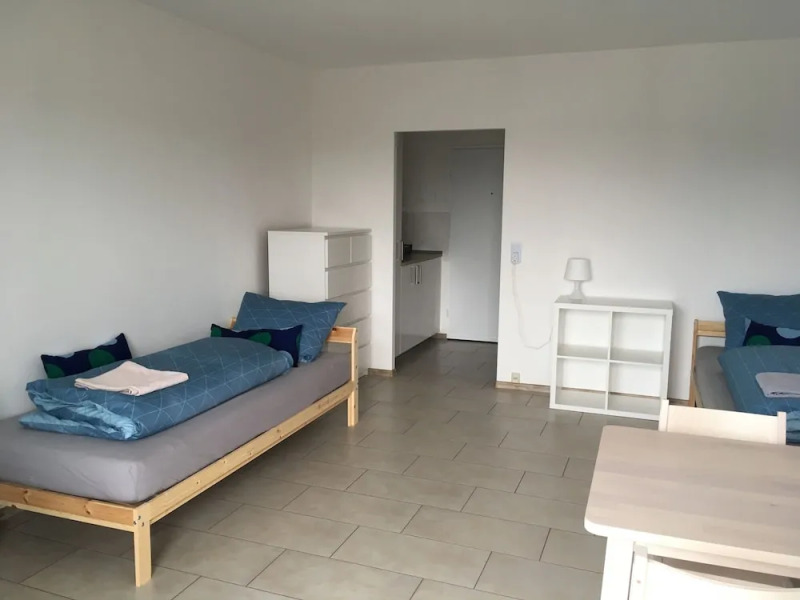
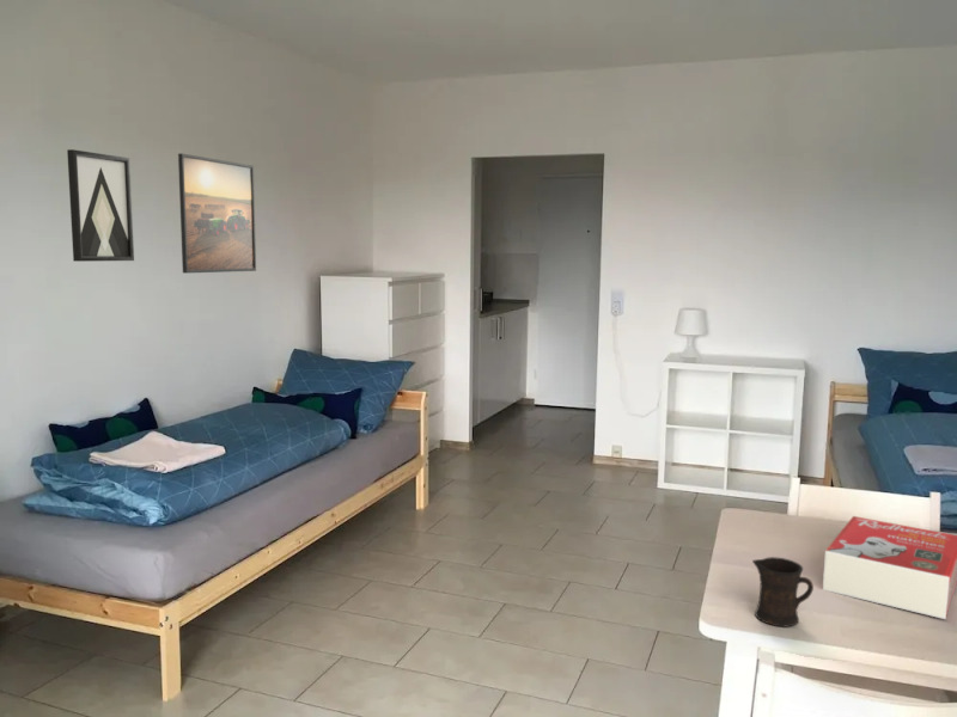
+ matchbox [822,515,957,620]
+ mug [751,556,815,627]
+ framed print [177,152,257,275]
+ wall art [66,148,135,263]
